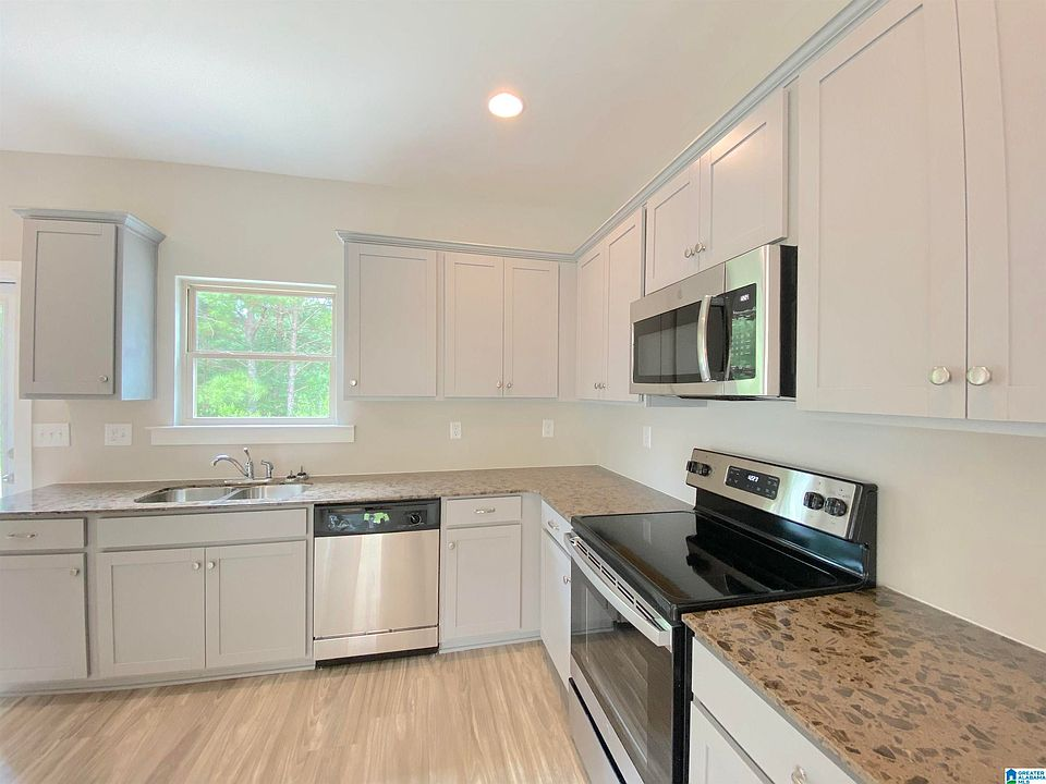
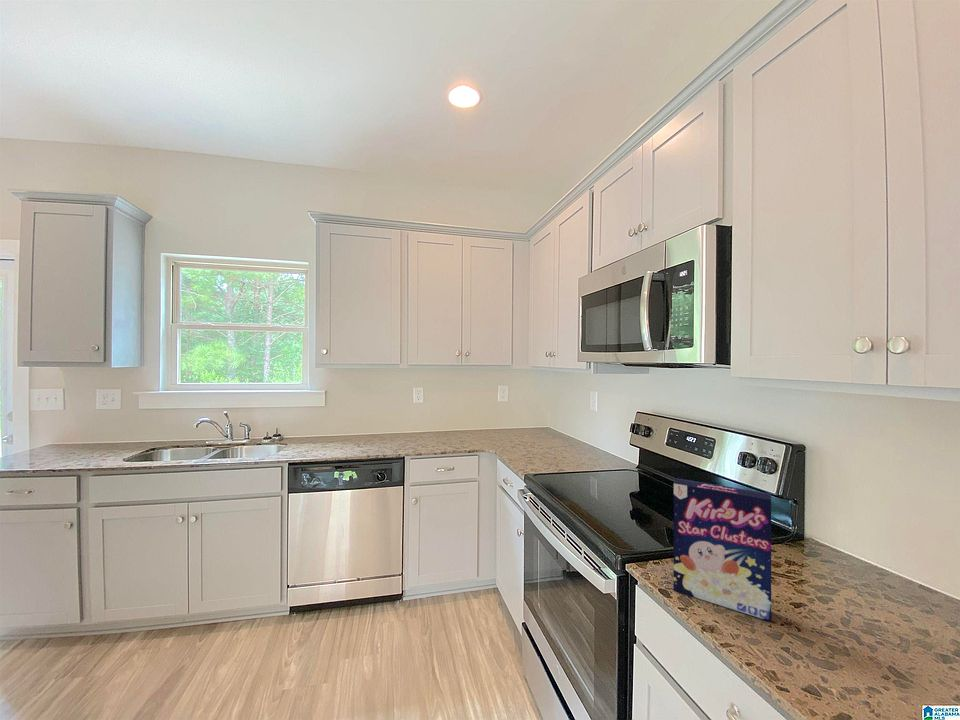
+ cereal box [673,478,772,622]
